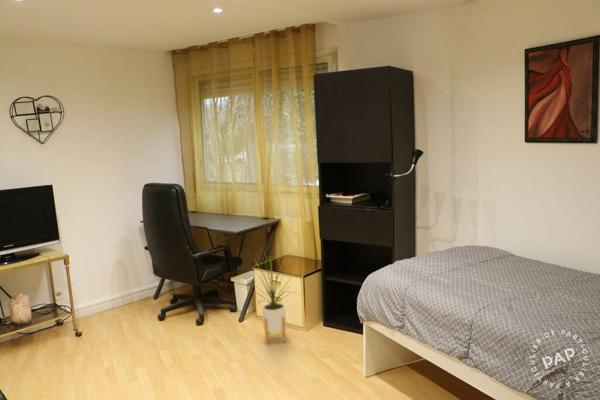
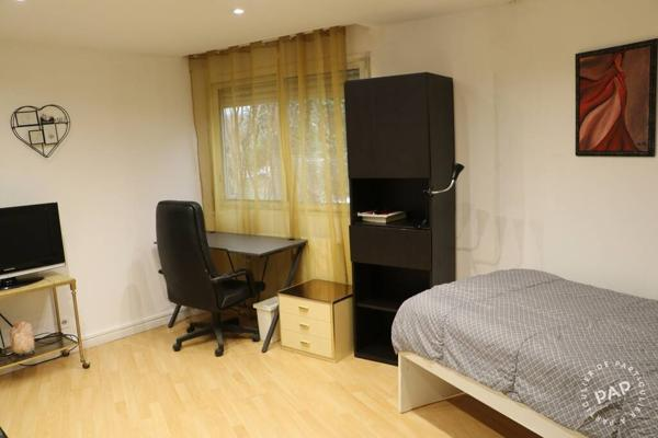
- house plant [243,250,298,345]
